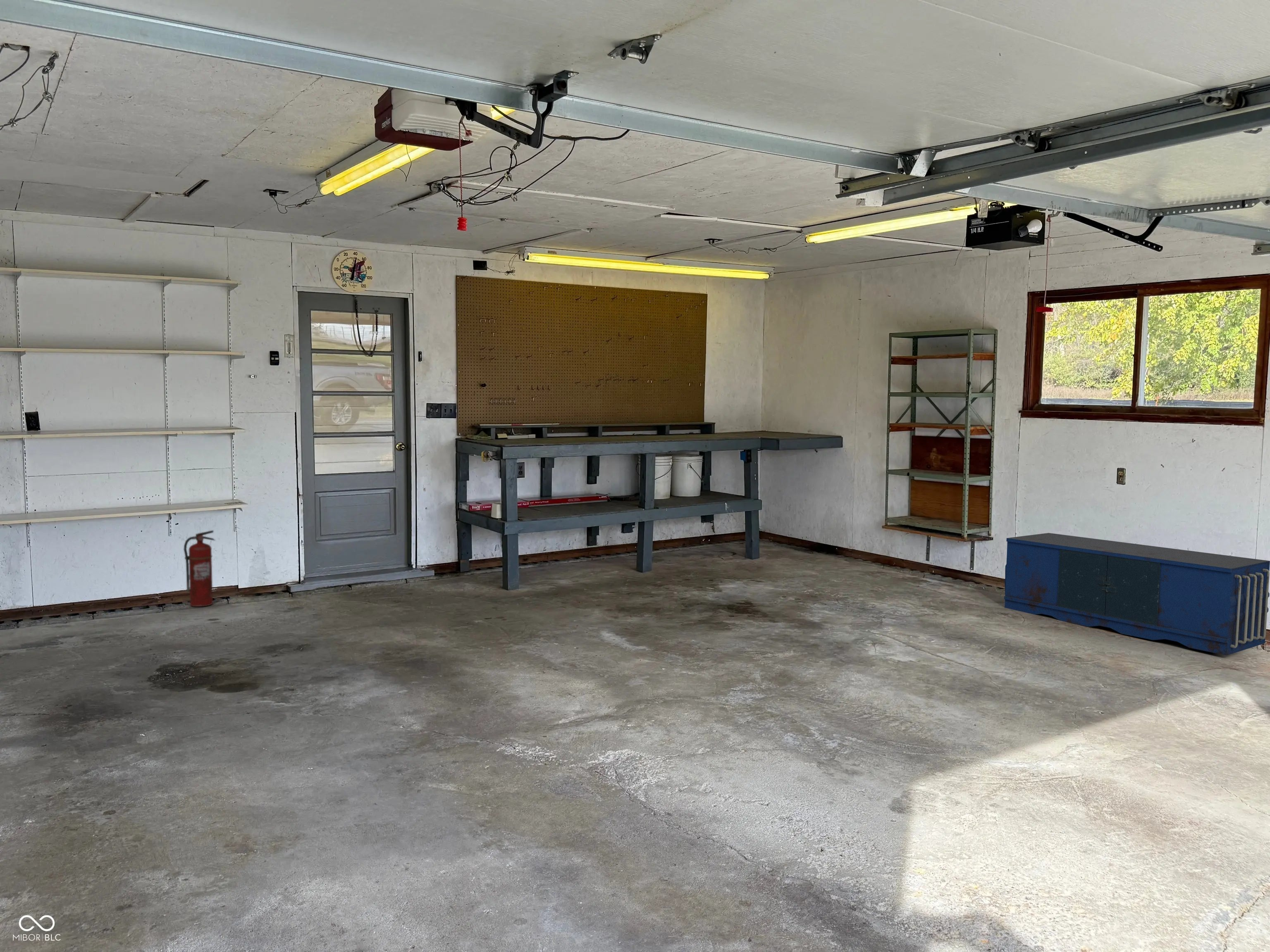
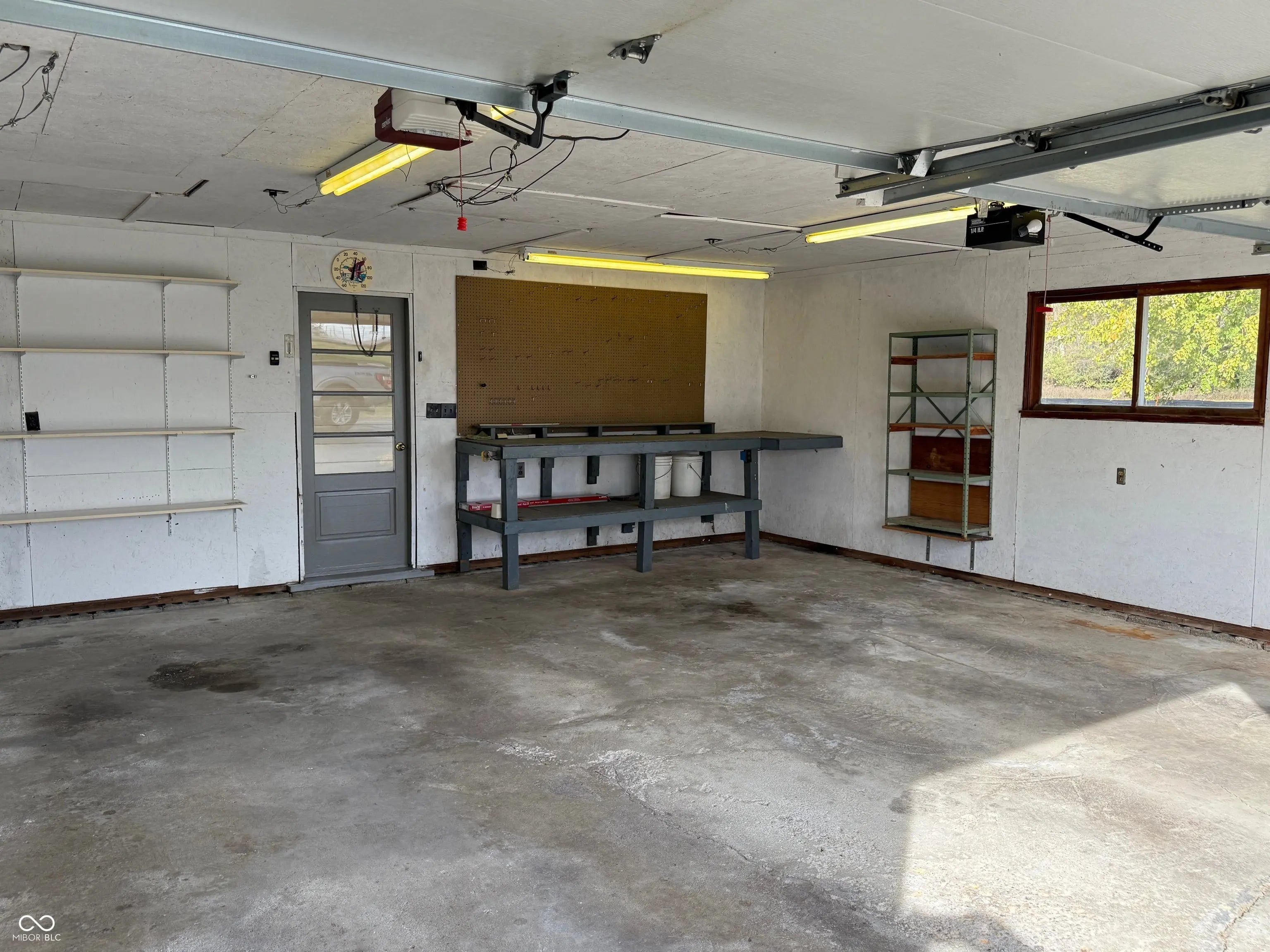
- shipping container [1004,533,1270,656]
- fire extinguisher [183,530,215,607]
